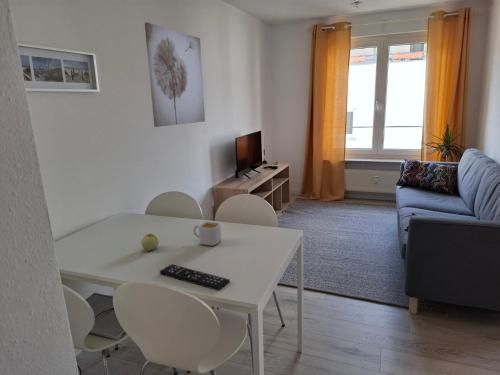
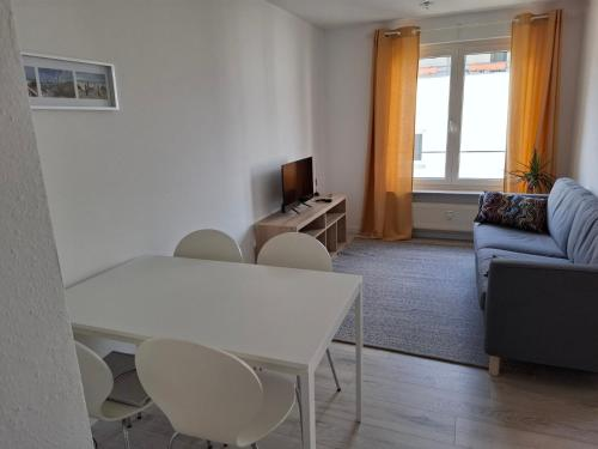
- mug [192,221,222,247]
- remote control [159,263,231,292]
- wall art [144,21,206,128]
- apple [140,233,160,251]
